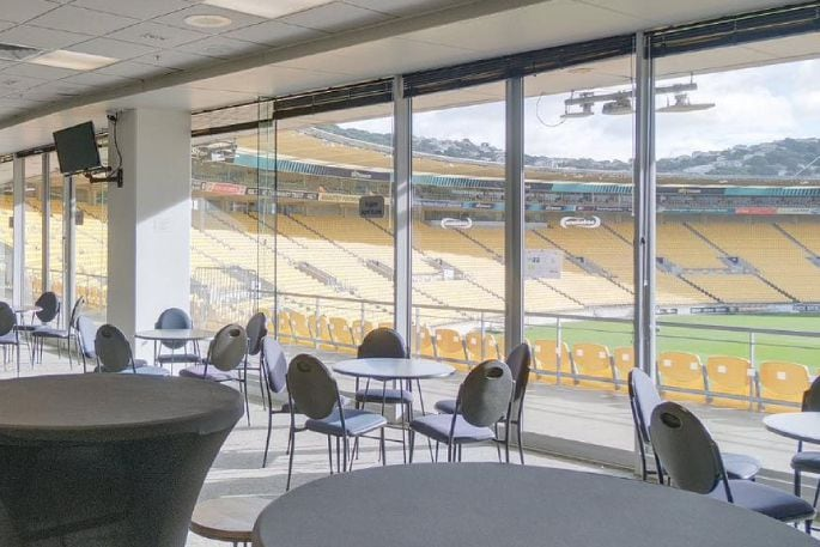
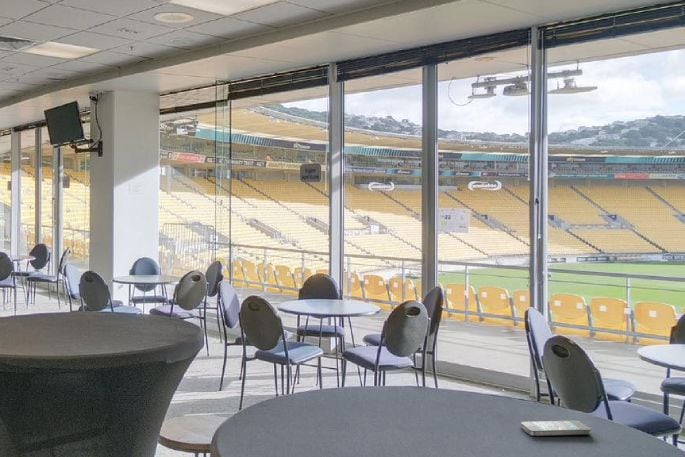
+ smartphone [520,419,593,437]
